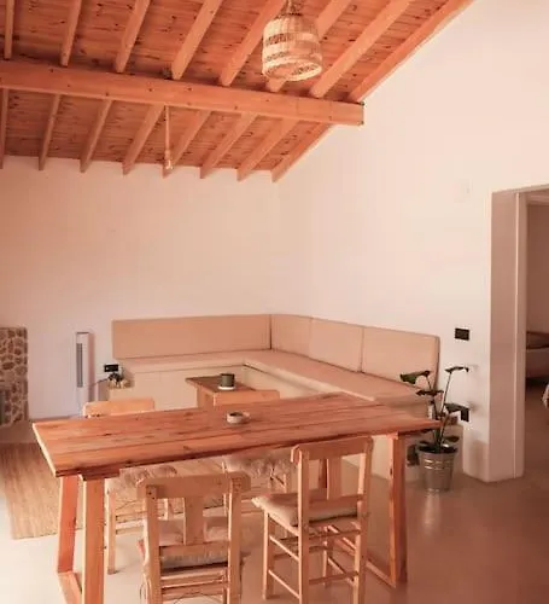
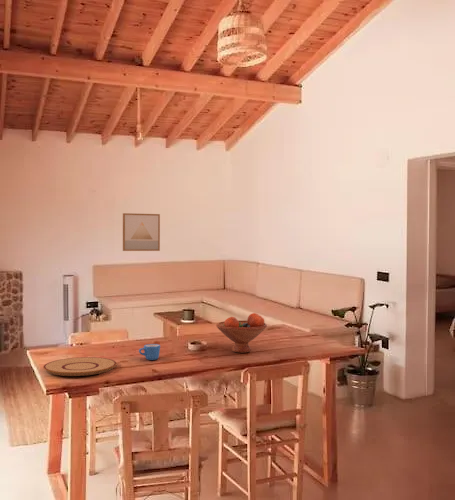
+ mug [138,343,161,361]
+ fruit bowl [215,312,268,354]
+ wall art [122,212,161,252]
+ plate [42,356,117,377]
